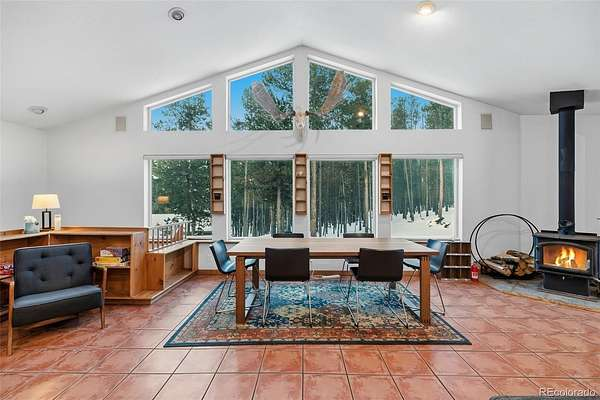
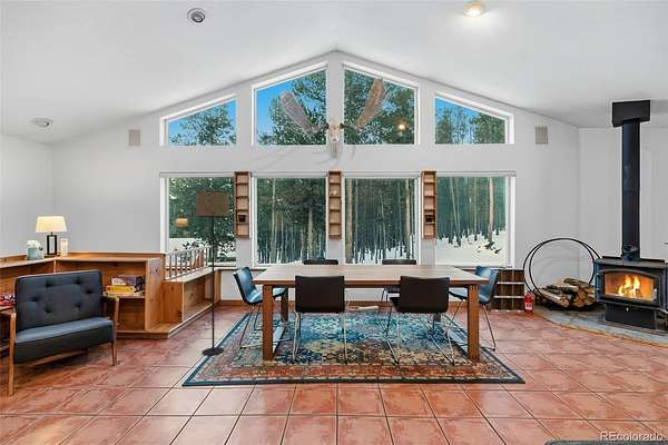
+ floor lamp [195,190,230,356]
